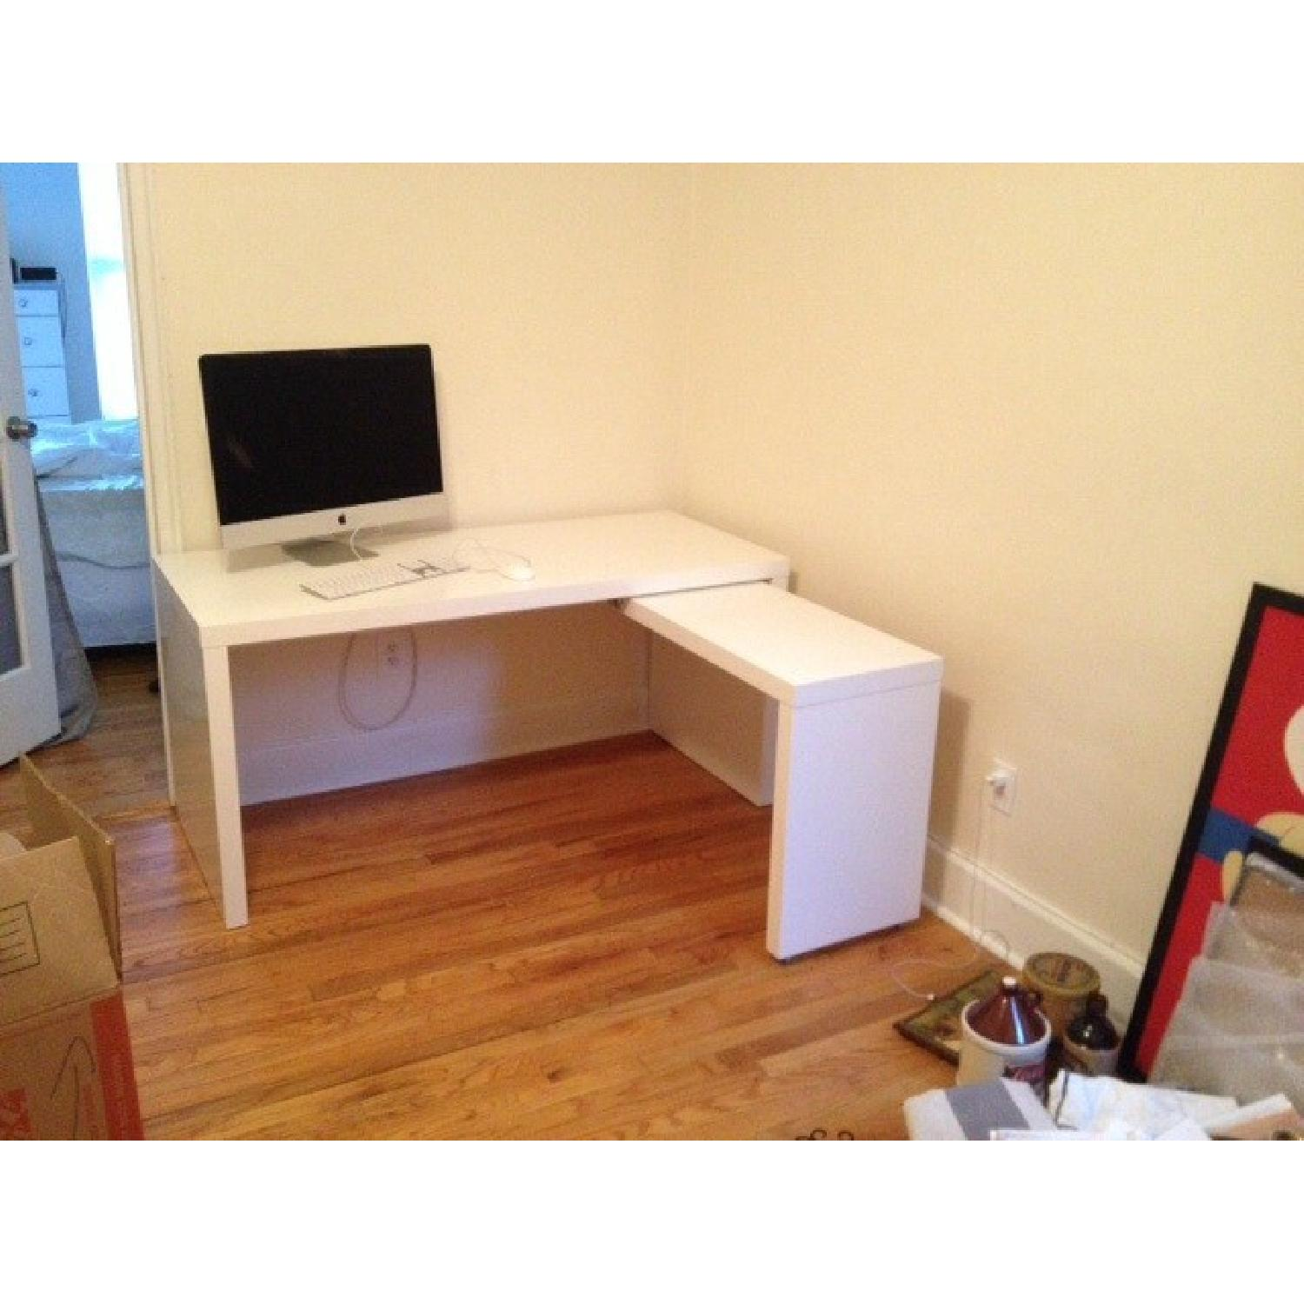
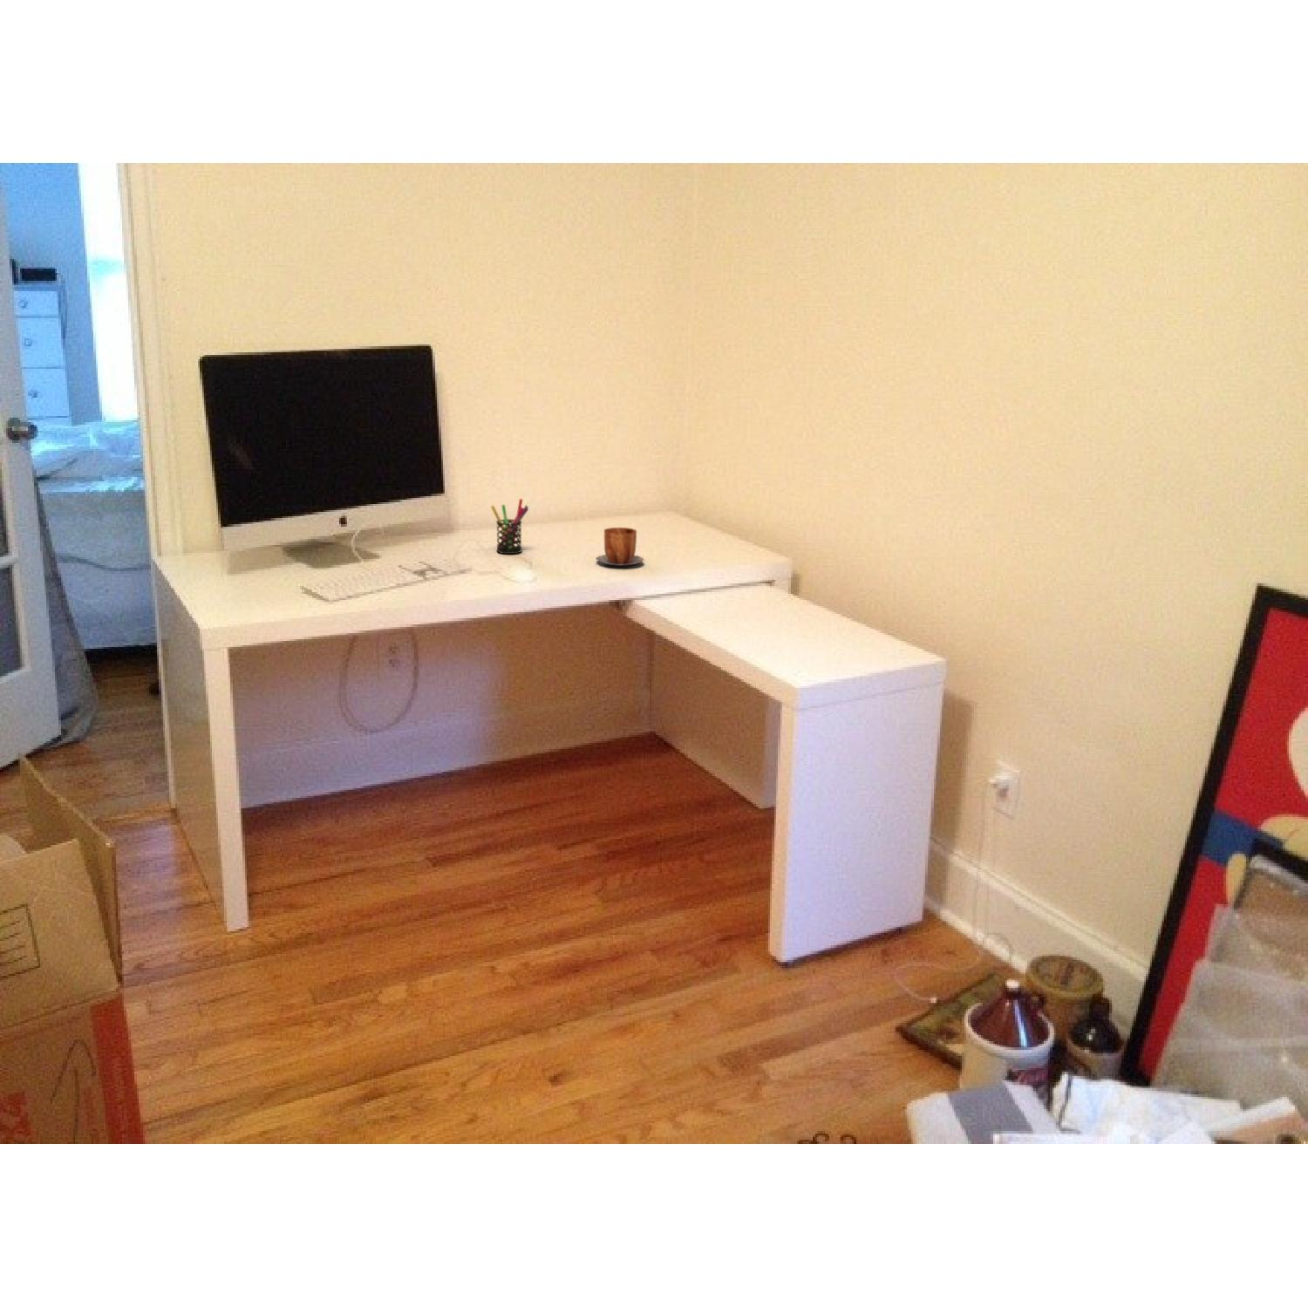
+ mug [595,527,644,565]
+ pen holder [490,498,529,555]
